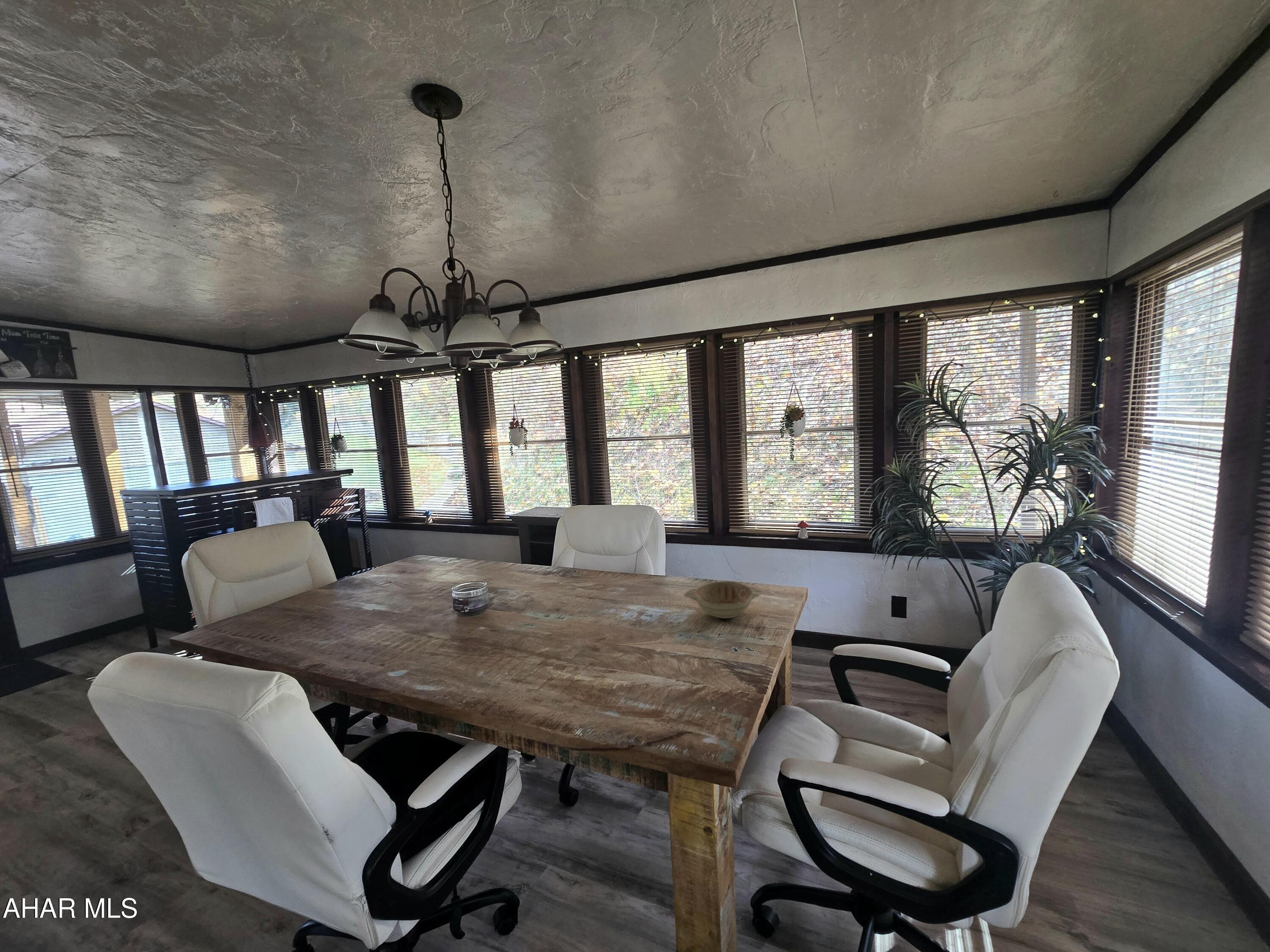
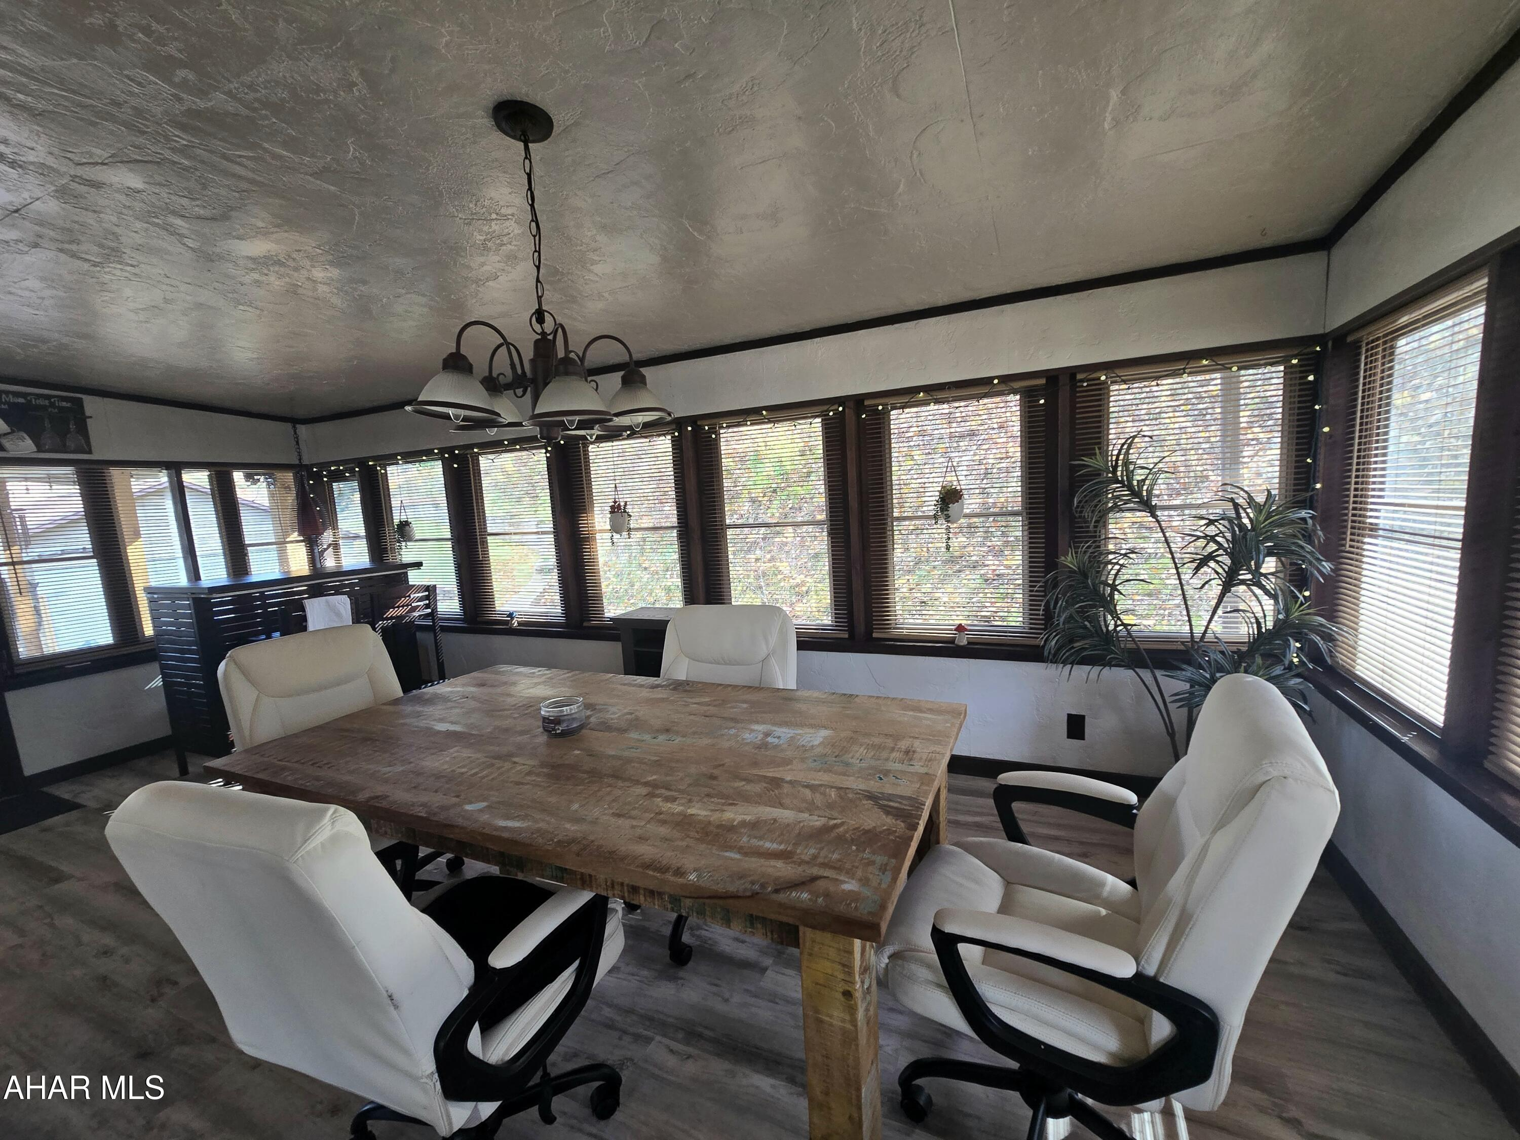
- decorative bowl [684,581,763,619]
